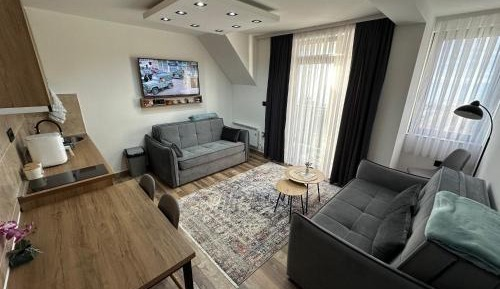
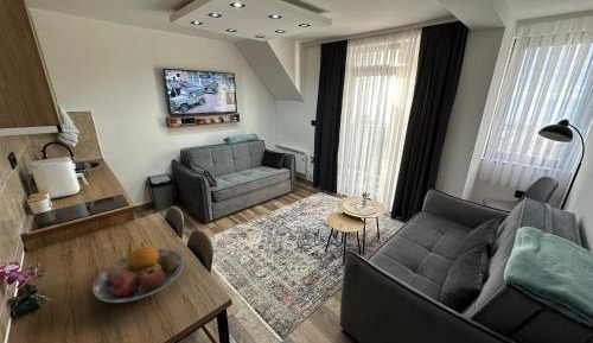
+ fruit bowl [91,241,185,304]
